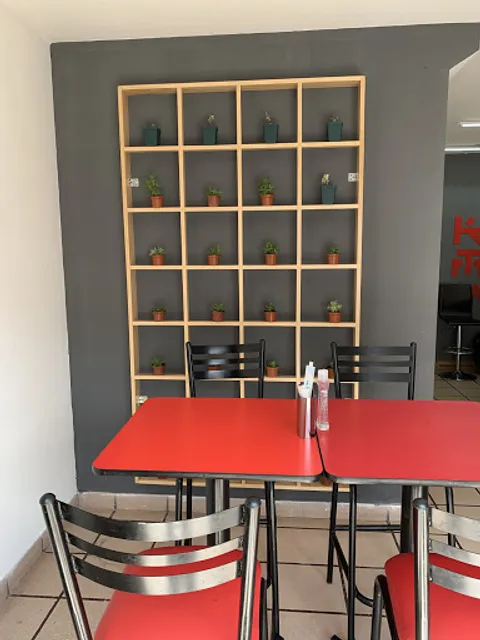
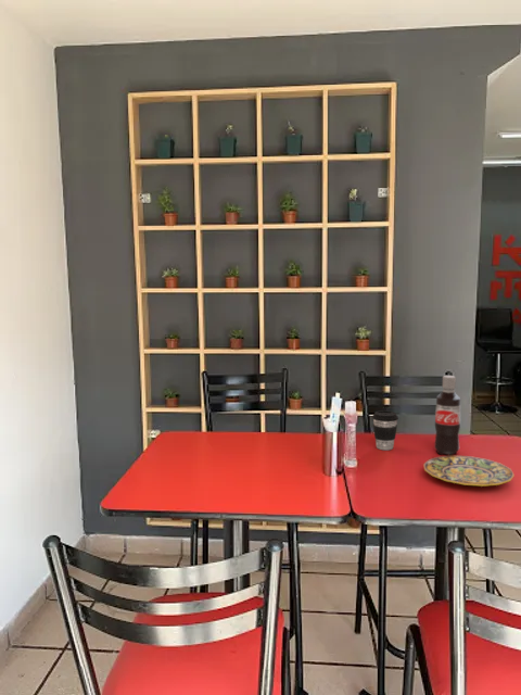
+ coffee cup [371,409,399,451]
+ plate [422,454,516,488]
+ pop [433,375,461,456]
